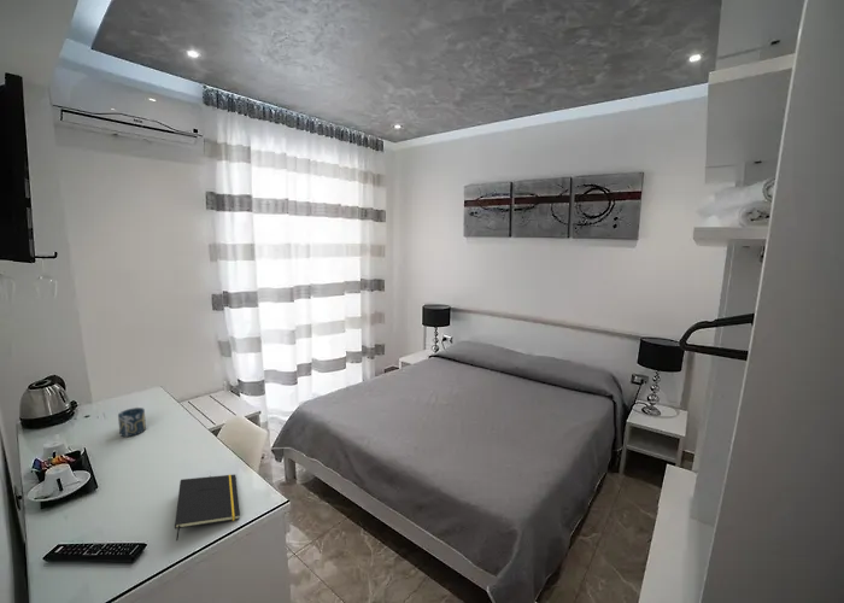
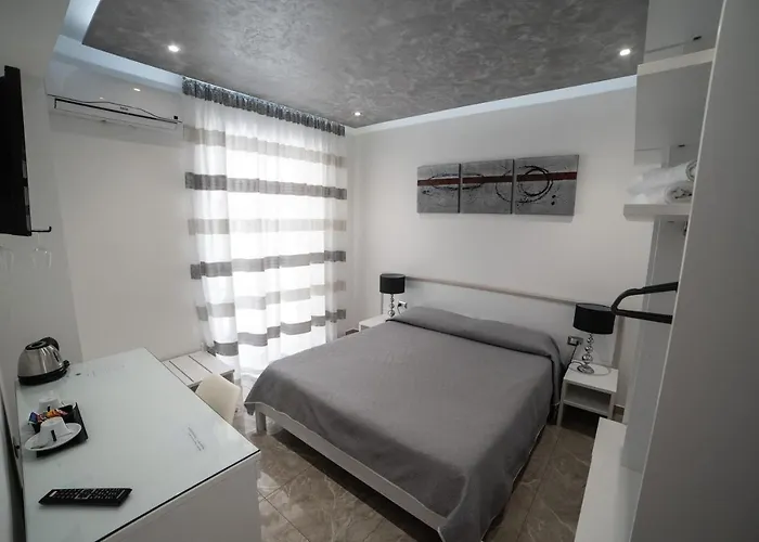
- cup [117,406,147,438]
- notepad [174,474,241,541]
